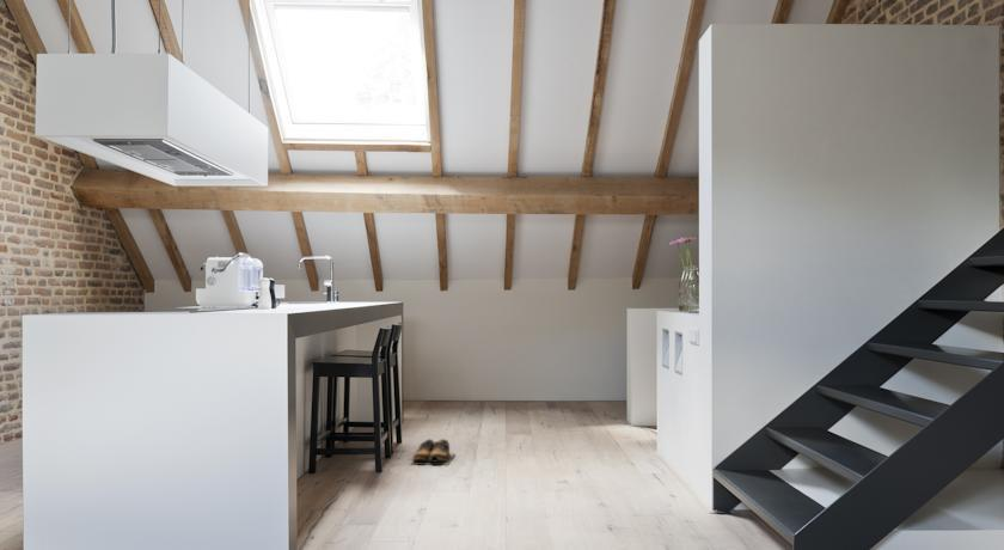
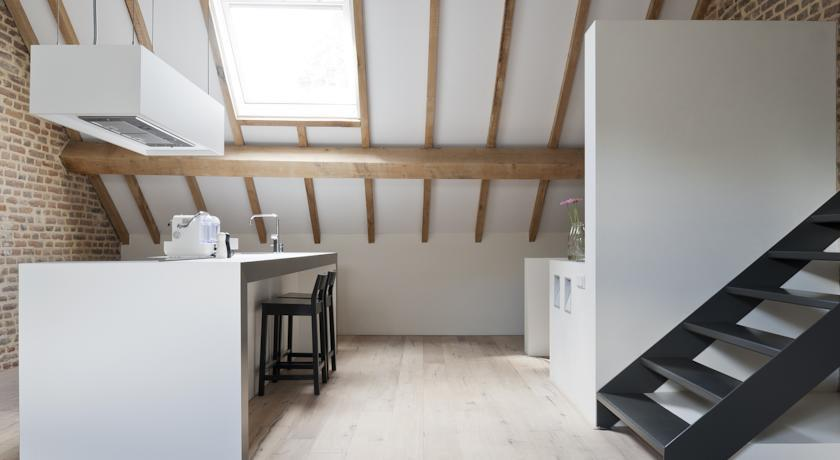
- shoes [409,438,457,466]
